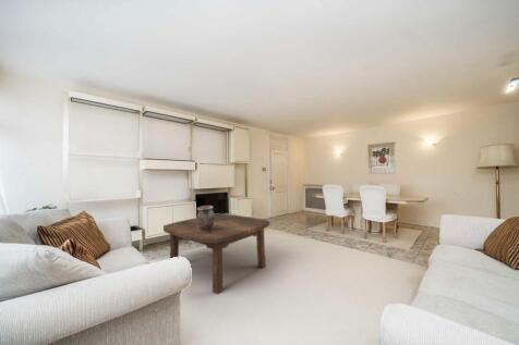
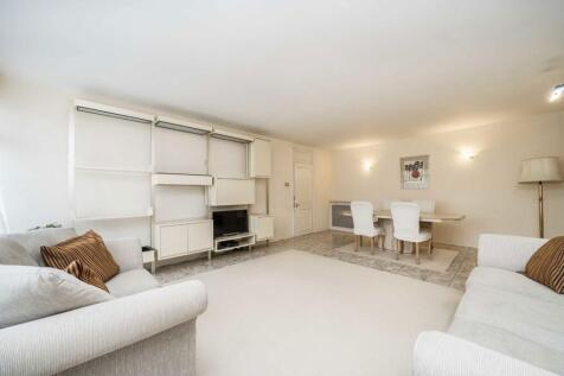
- coffee table [162,213,271,295]
- ceramic pot [196,205,215,233]
